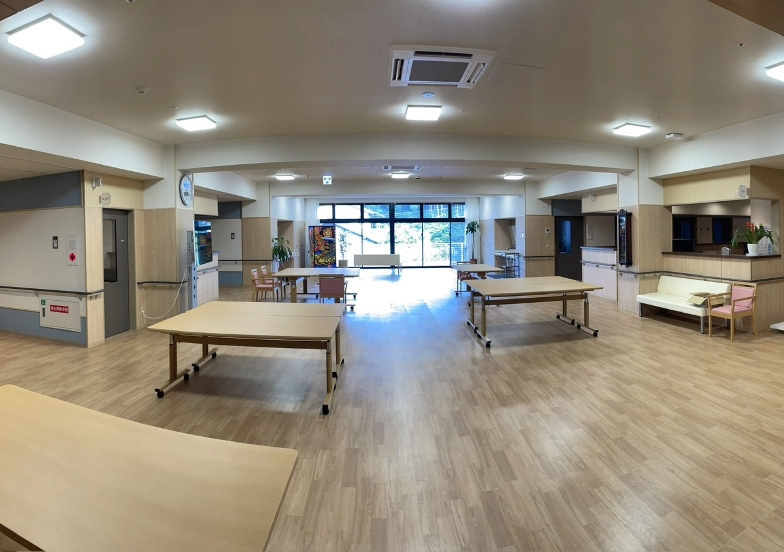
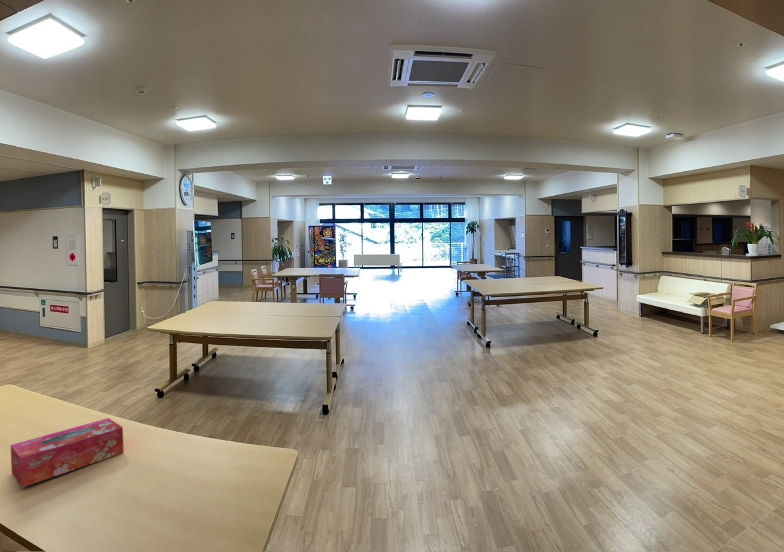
+ tissue box [9,417,125,489]
